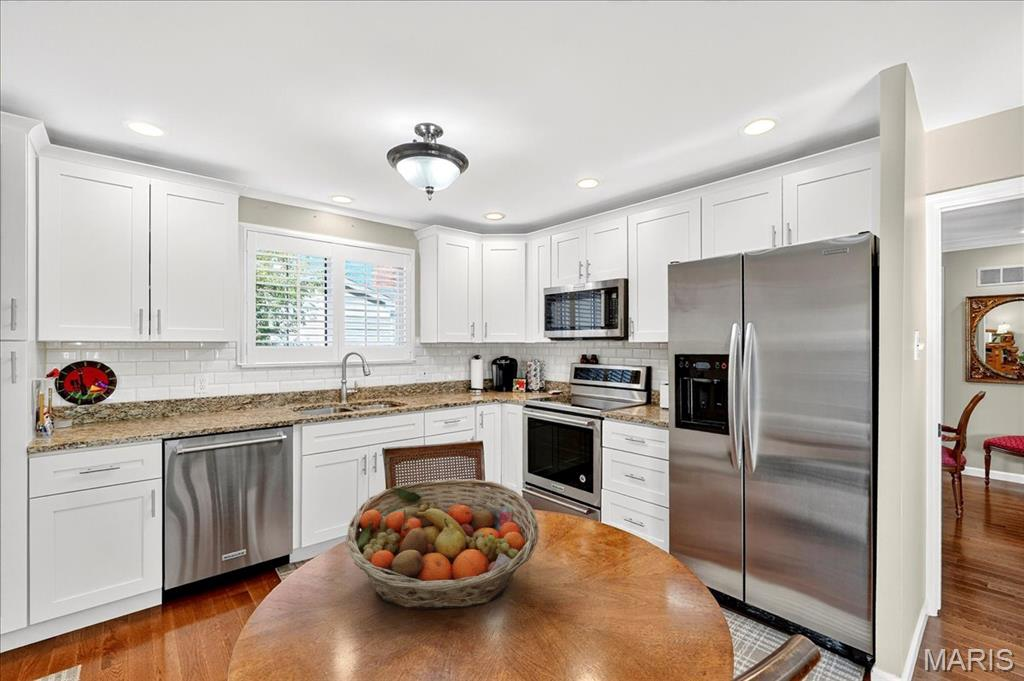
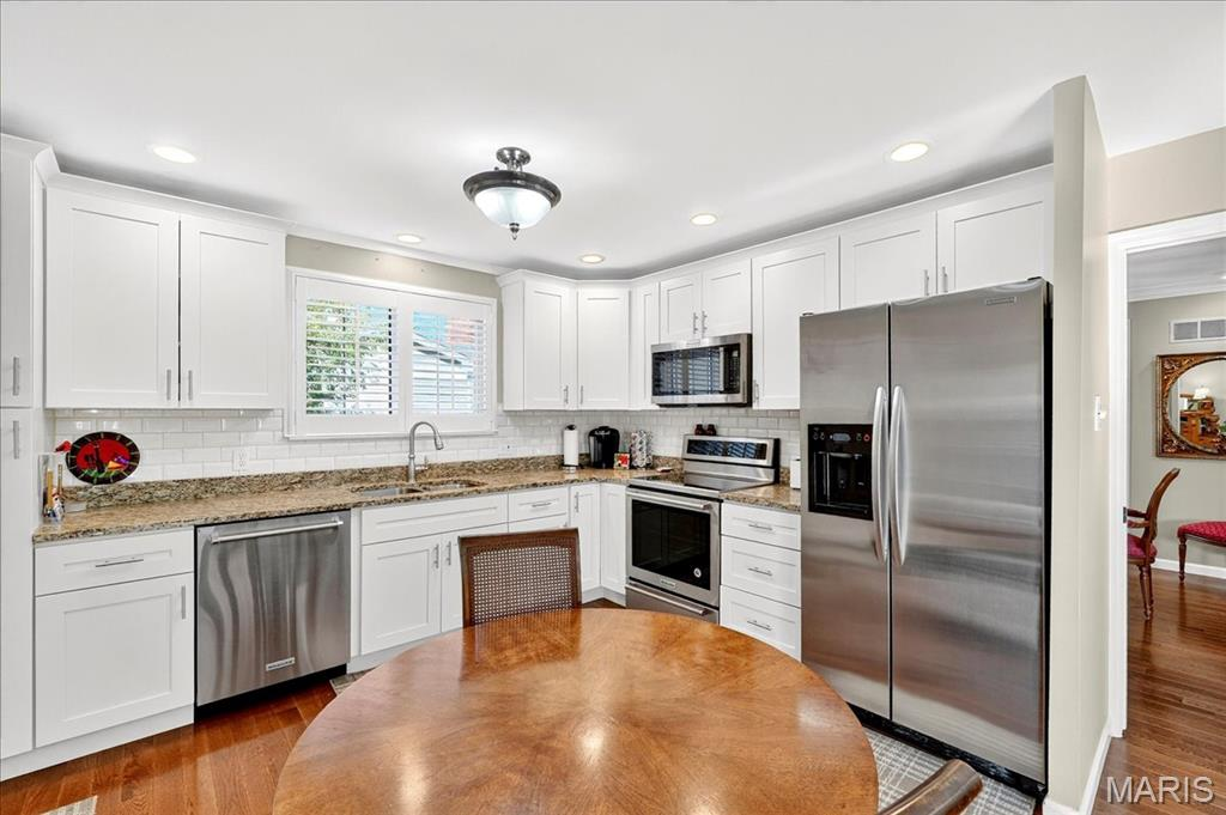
- fruit basket [345,478,540,611]
